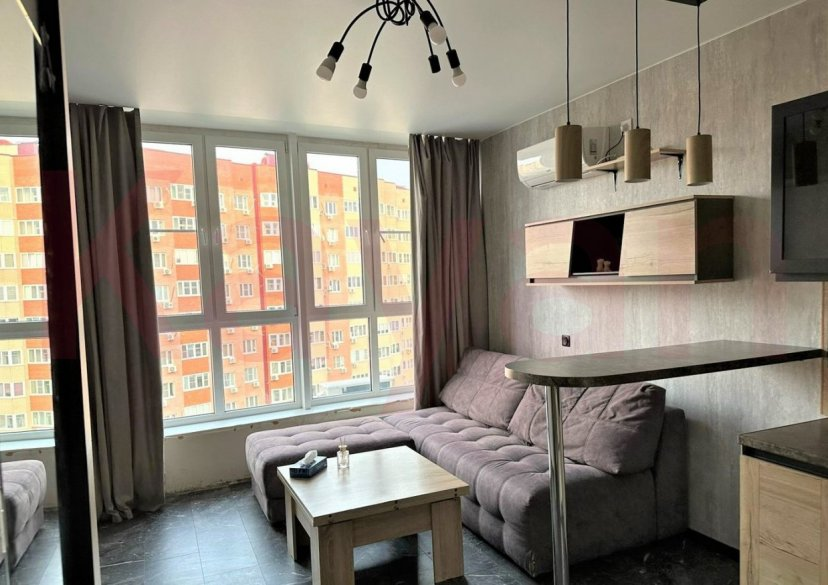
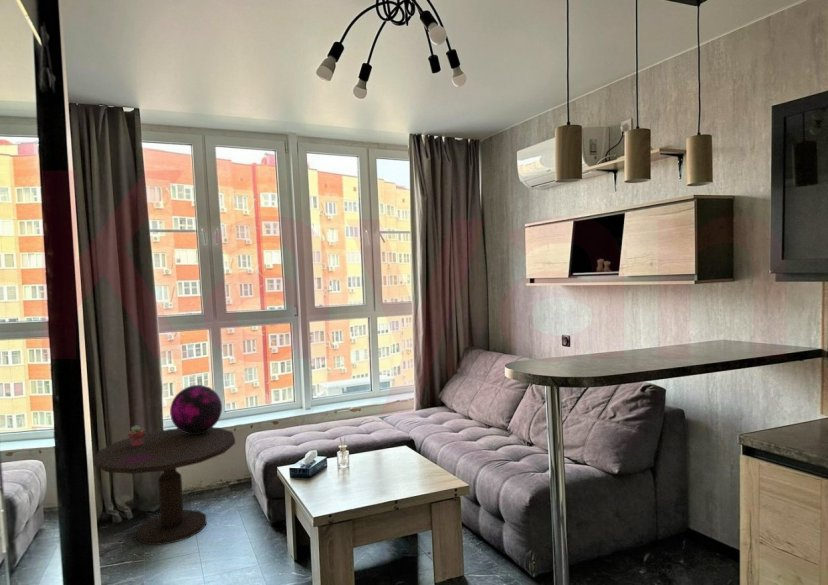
+ decorative orb [169,384,223,434]
+ potted succulent [127,424,146,447]
+ side table [93,426,236,546]
